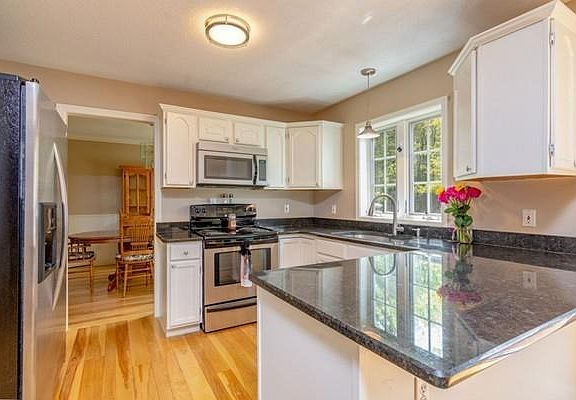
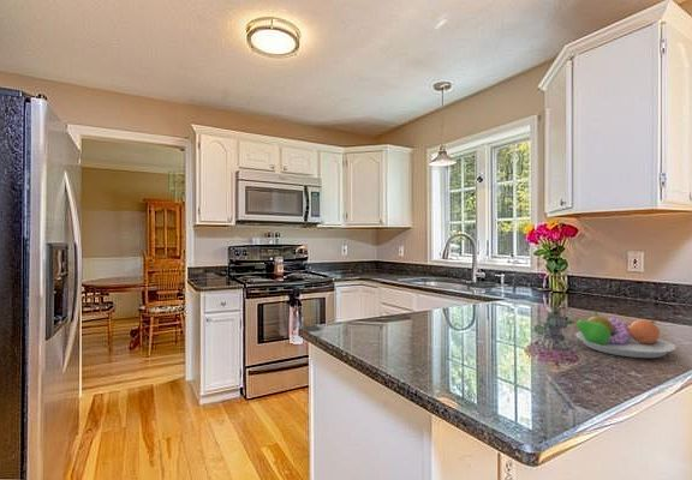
+ fruit bowl [565,310,676,359]
